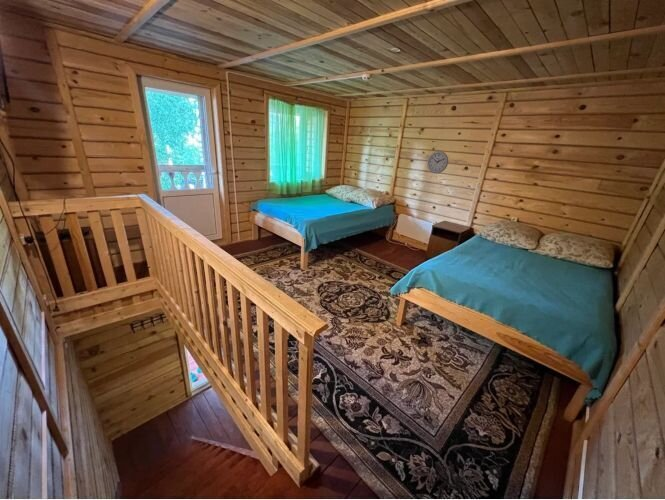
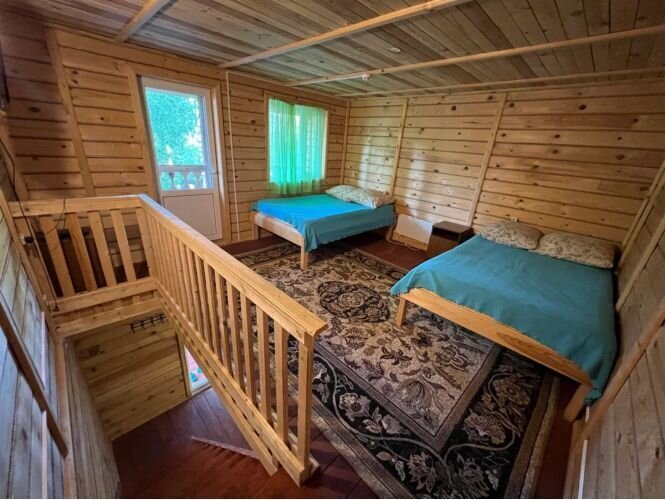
- wall clock [426,150,449,174]
